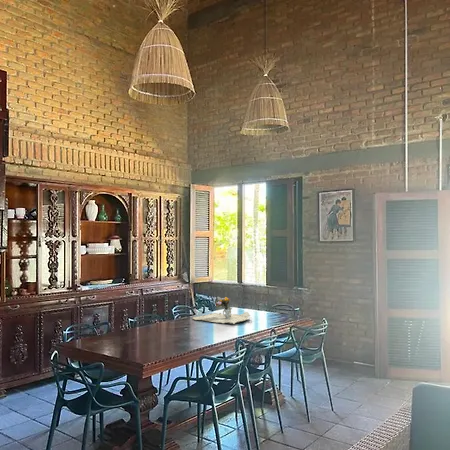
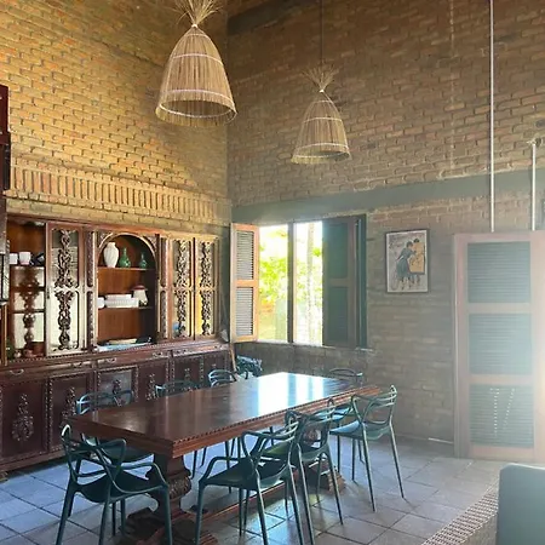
- flower arrangement [192,296,252,325]
